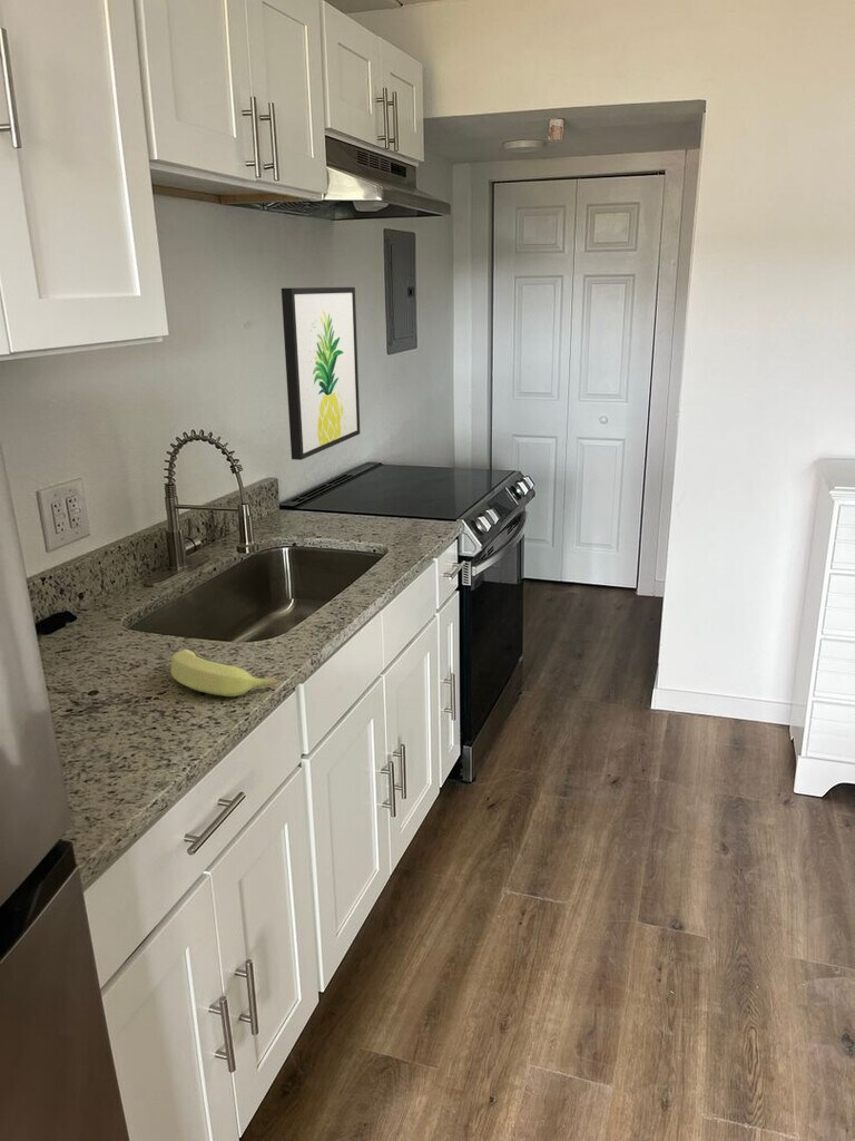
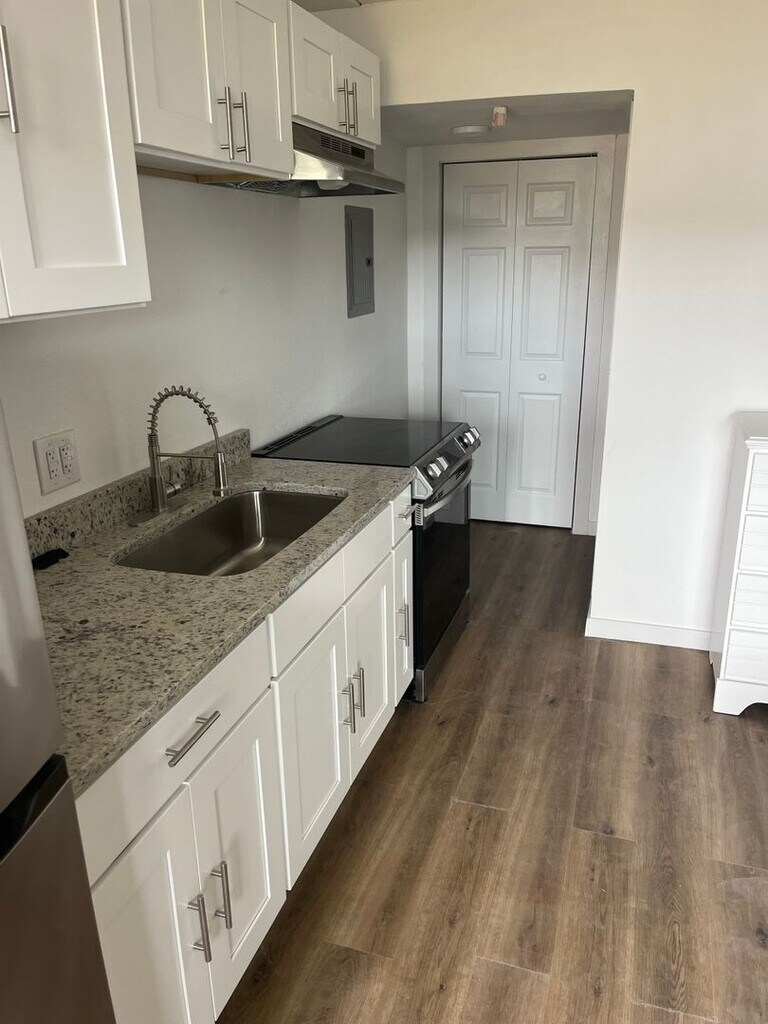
- banana [170,648,277,698]
- wall art [281,286,361,461]
